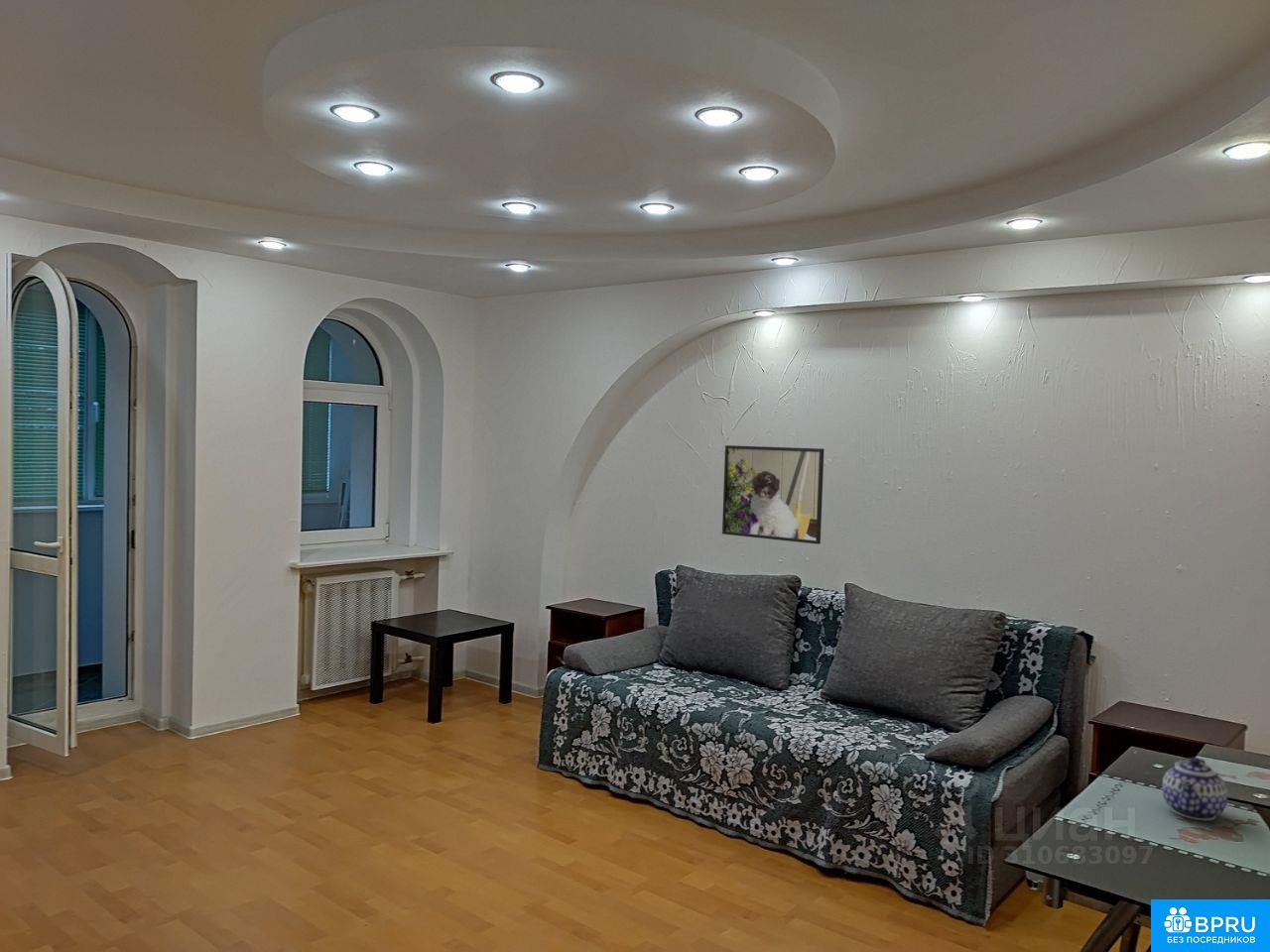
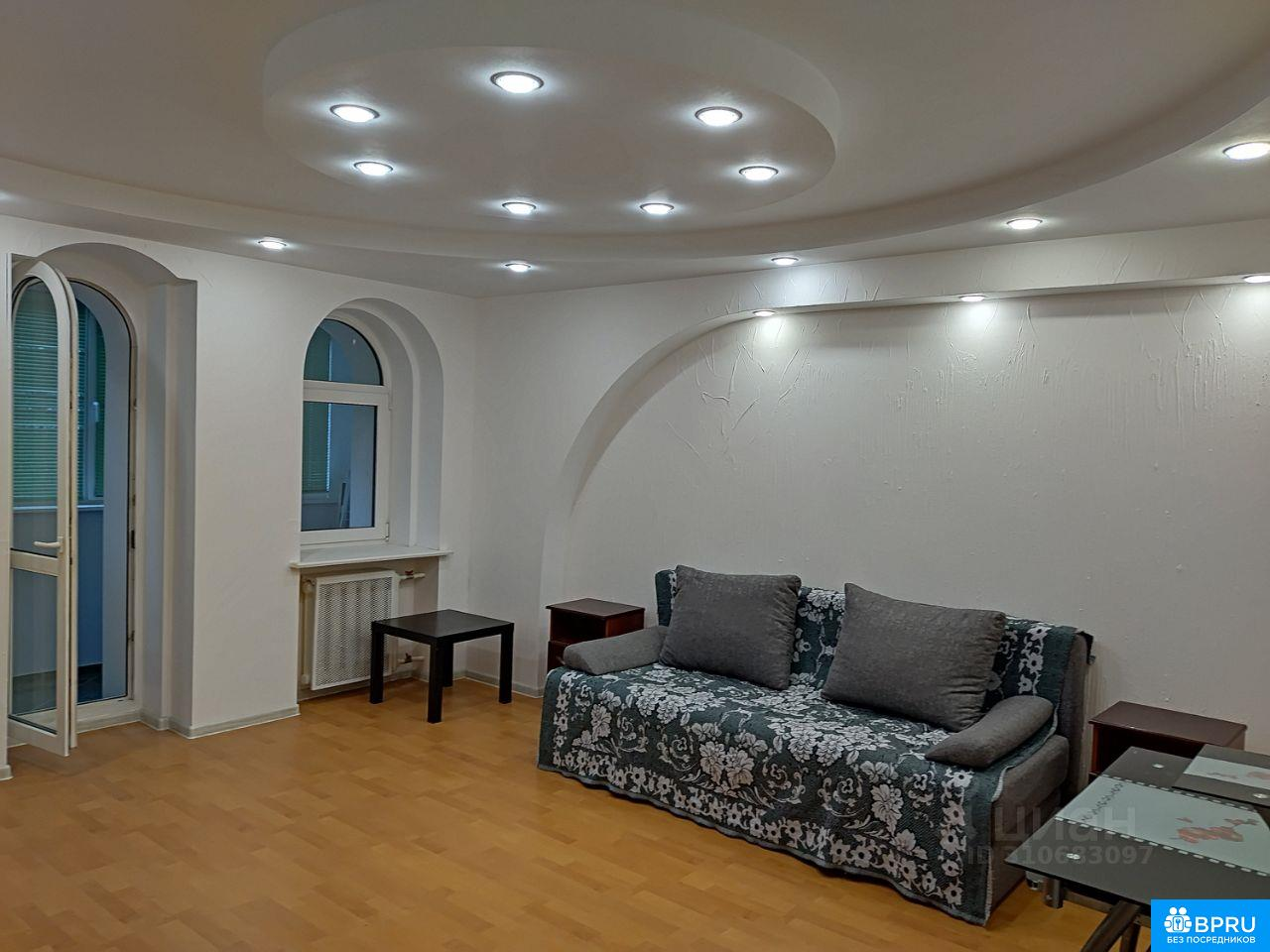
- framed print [721,444,825,545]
- teapot [1161,757,1228,822]
